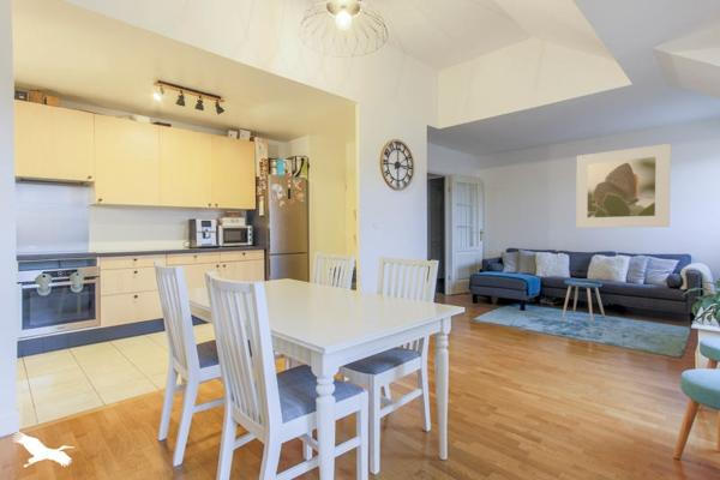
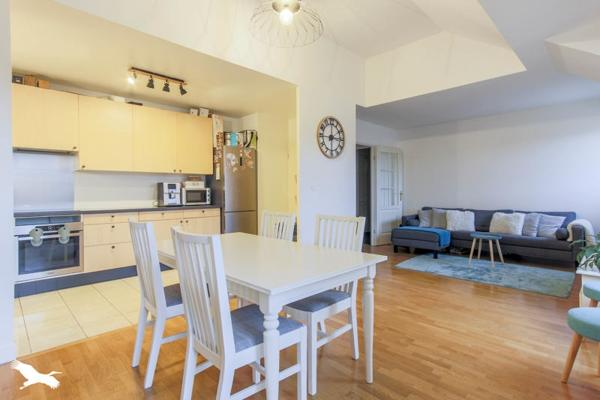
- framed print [575,143,672,229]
